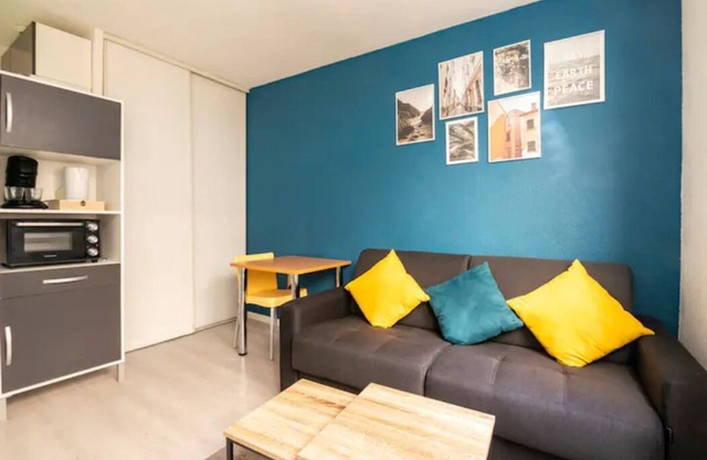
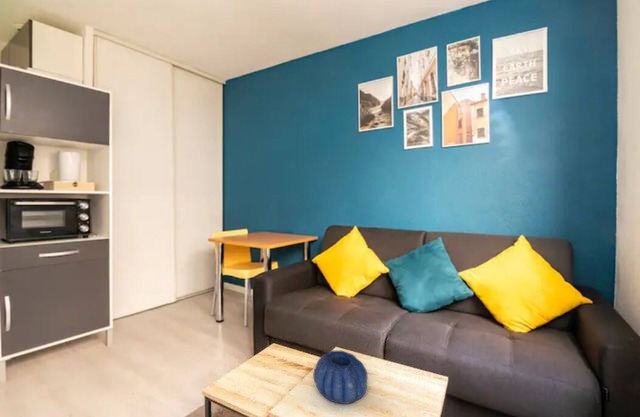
+ decorative bowl [312,350,369,405]
